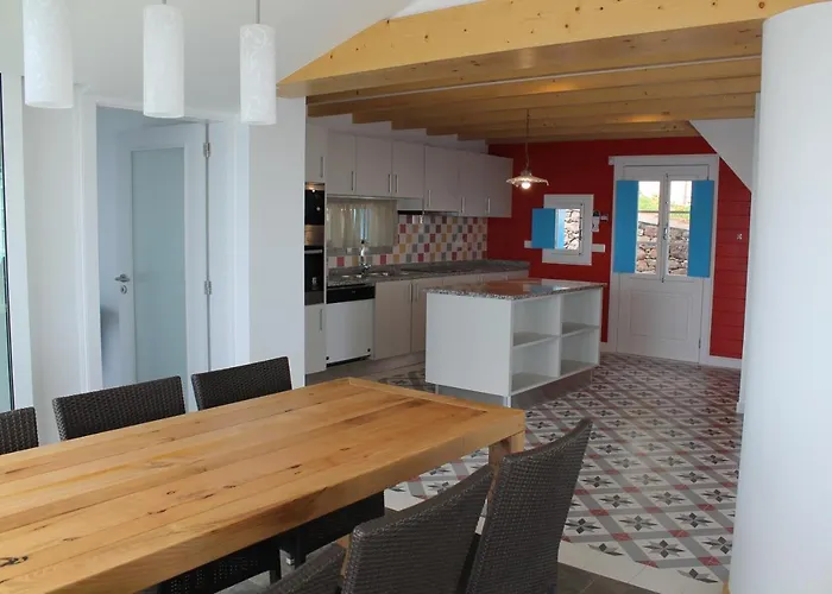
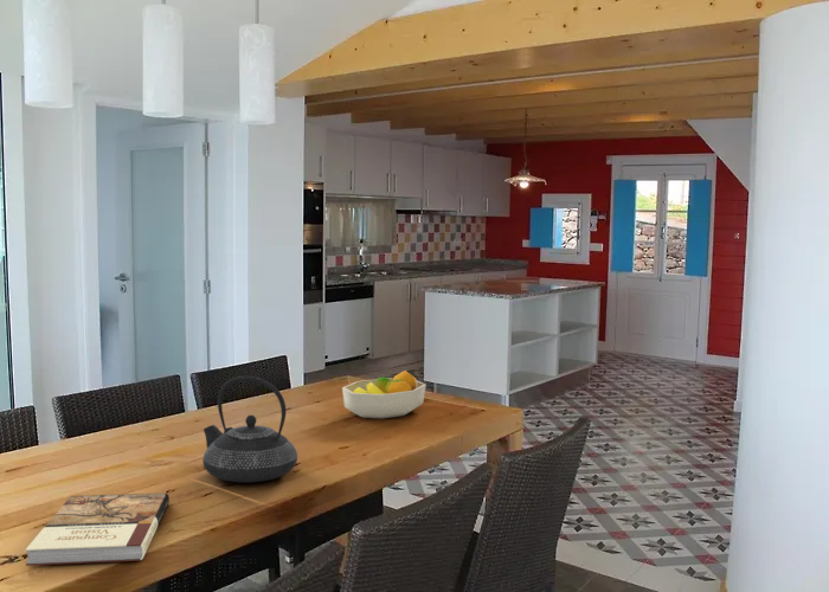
+ fruit bowl [341,369,426,420]
+ teapot [201,375,298,483]
+ book [25,491,171,567]
